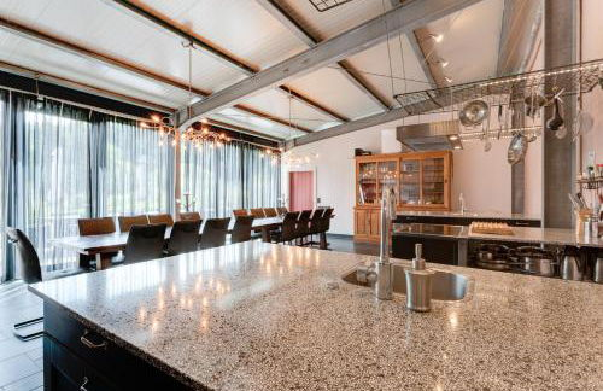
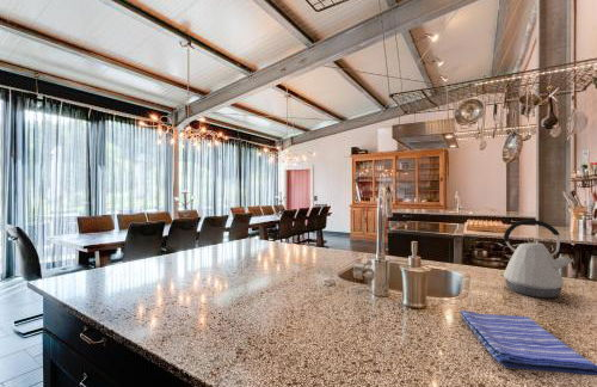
+ dish towel [460,309,597,376]
+ kettle [499,219,574,299]
